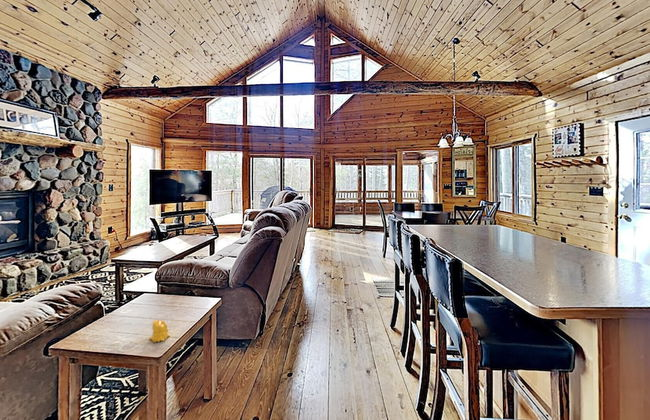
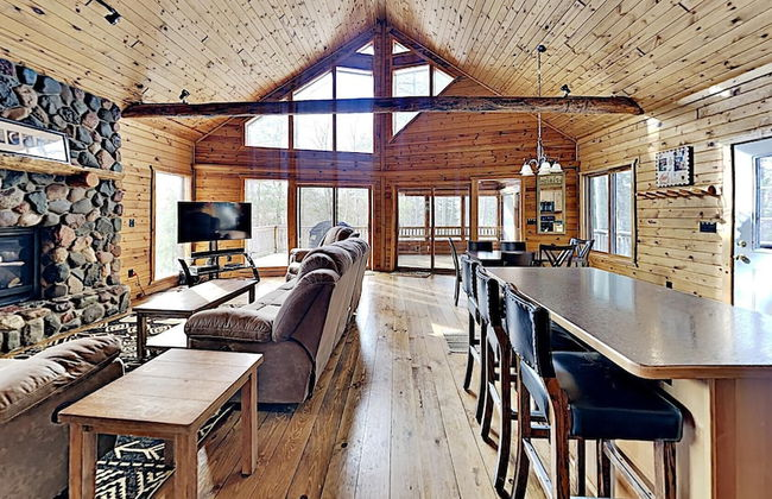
- candle [149,319,171,343]
